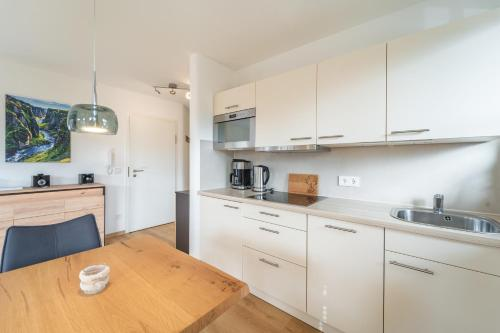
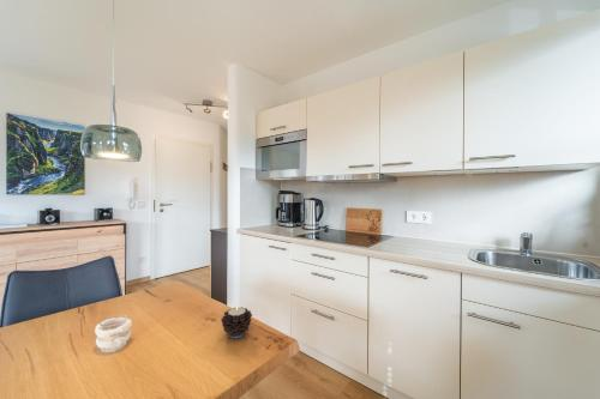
+ candle [220,306,253,339]
